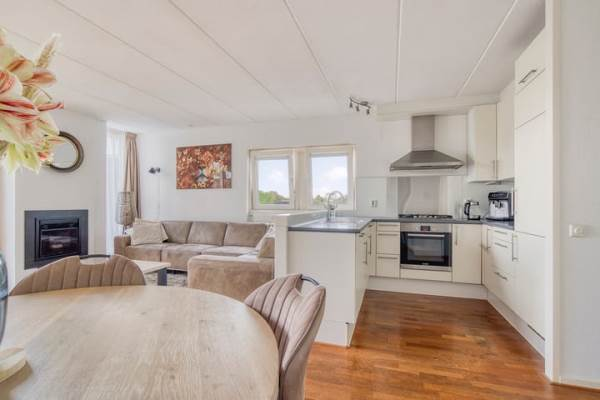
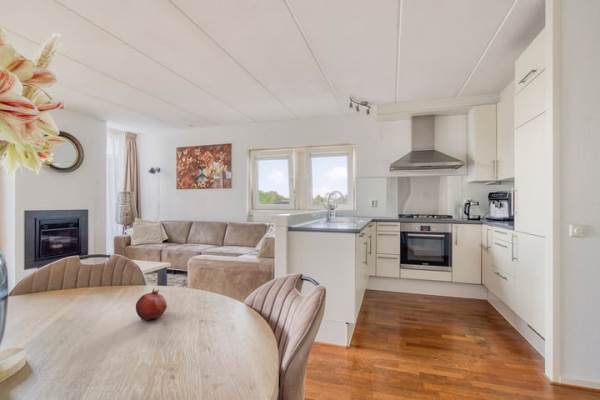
+ fruit [135,288,168,321]
